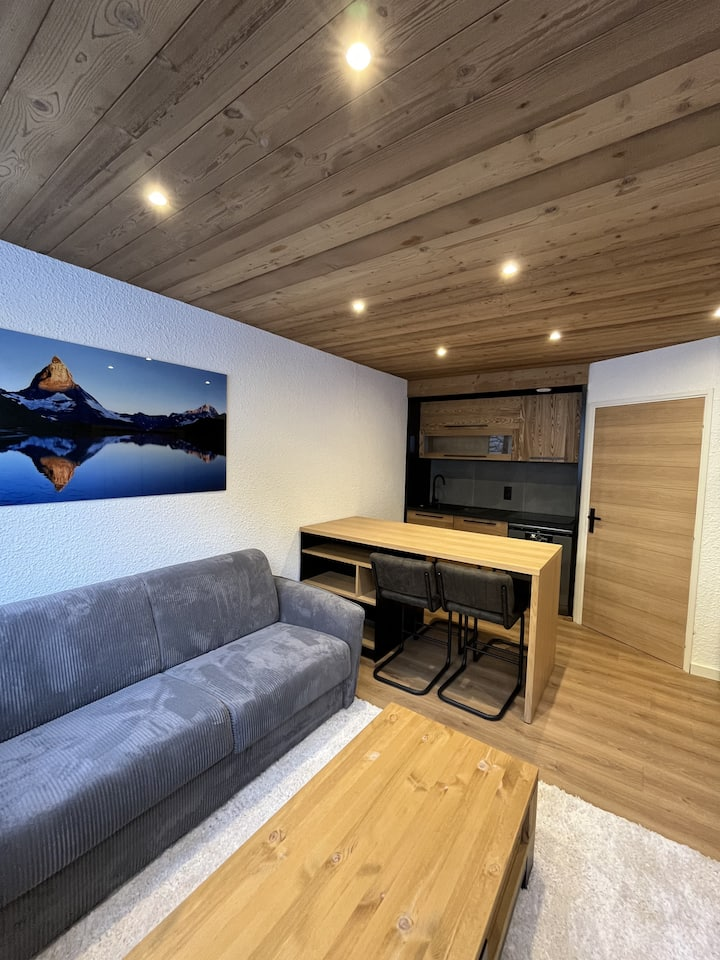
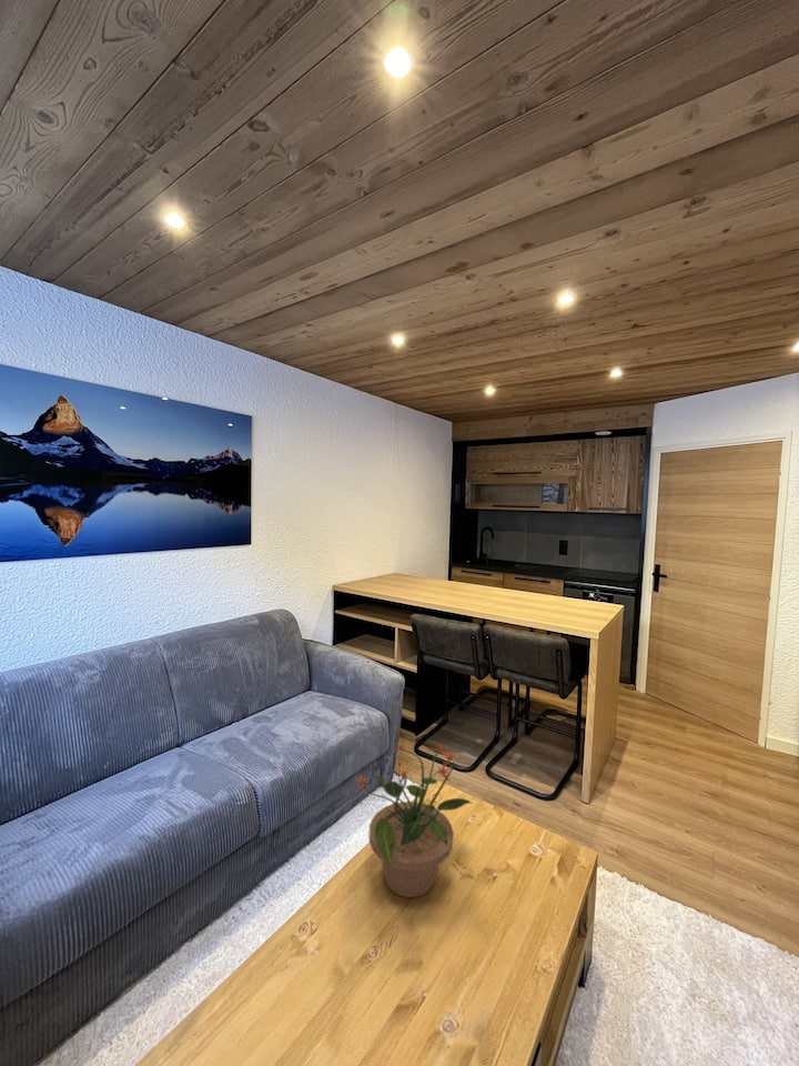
+ potted plant [354,741,473,898]
